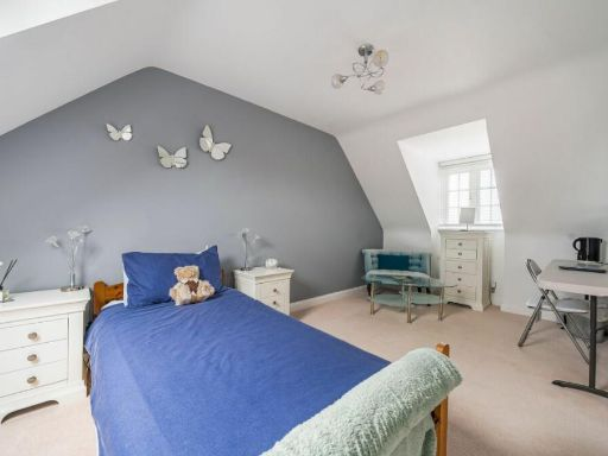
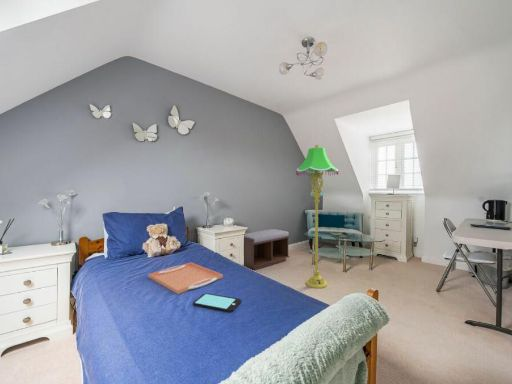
+ bench [243,228,290,271]
+ tablet [192,292,242,313]
+ serving tray [147,262,224,295]
+ floor lamp [295,144,339,289]
